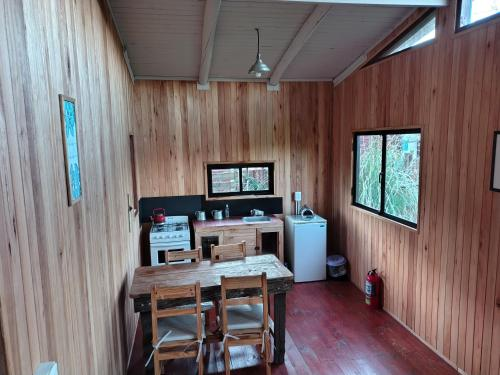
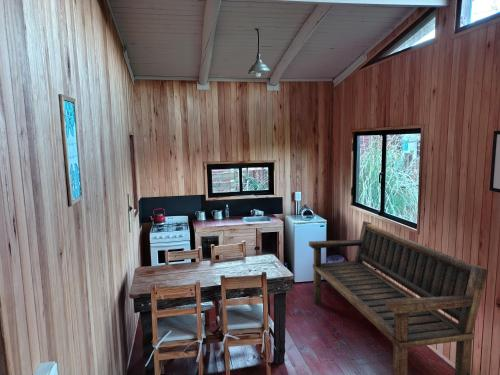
+ bench [308,220,489,375]
